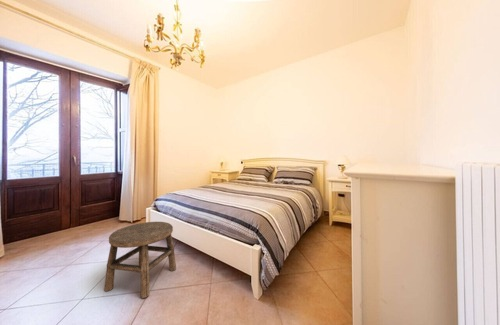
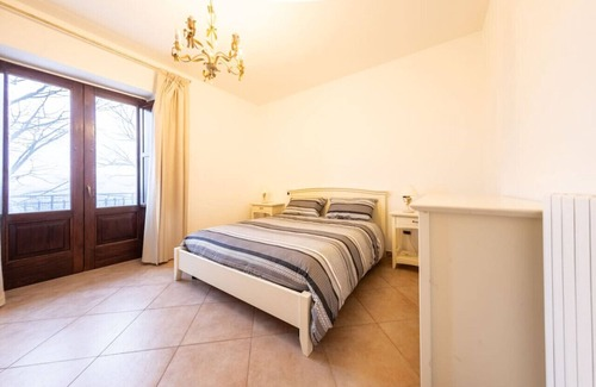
- stool [103,221,177,299]
